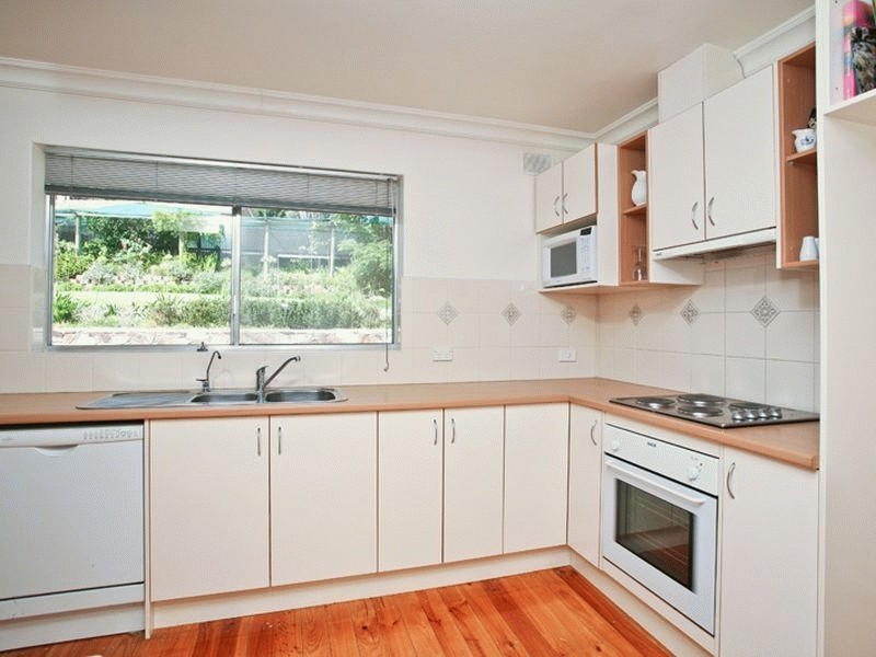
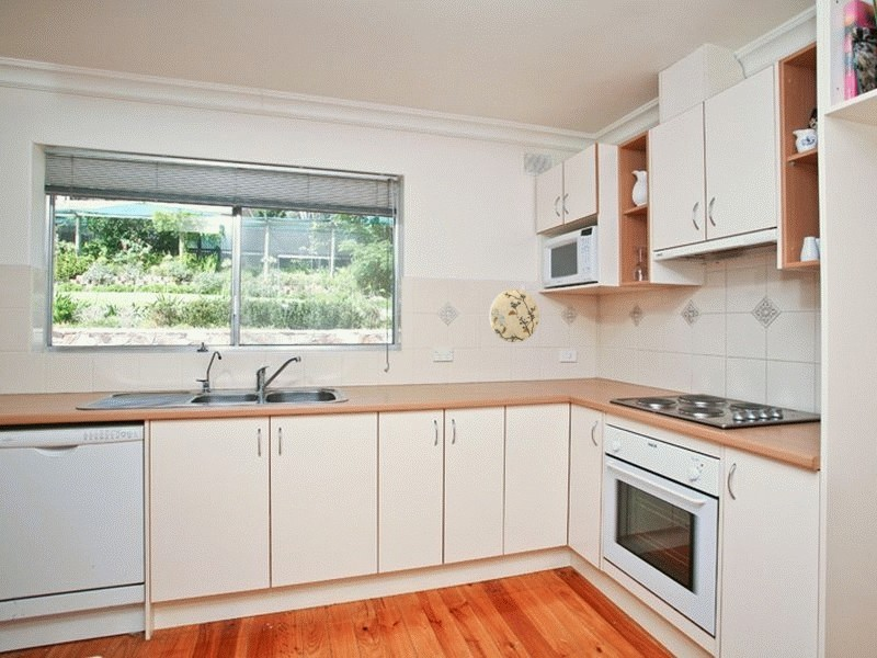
+ decorative plate [488,288,540,343]
